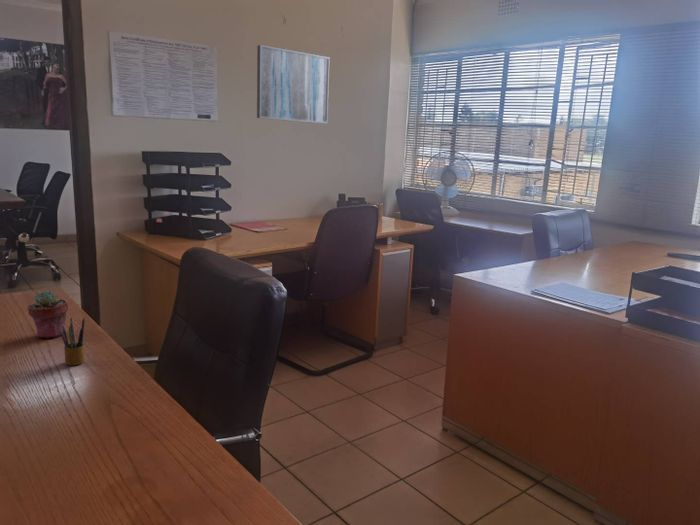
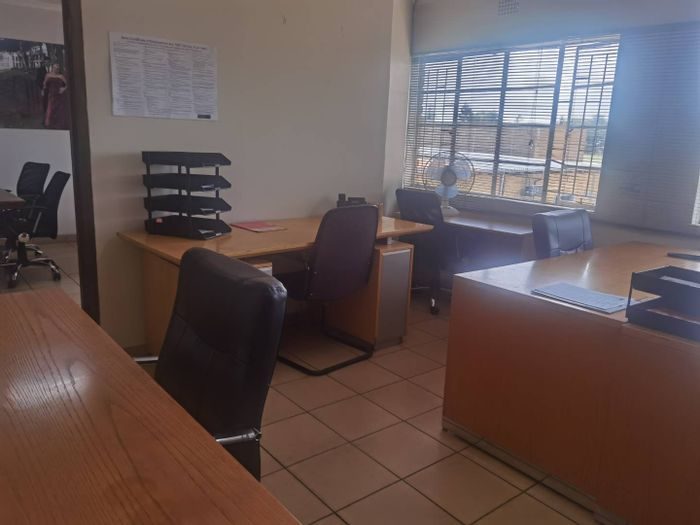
- potted succulent [27,290,69,339]
- wall art [256,44,331,124]
- pencil box [60,317,86,366]
